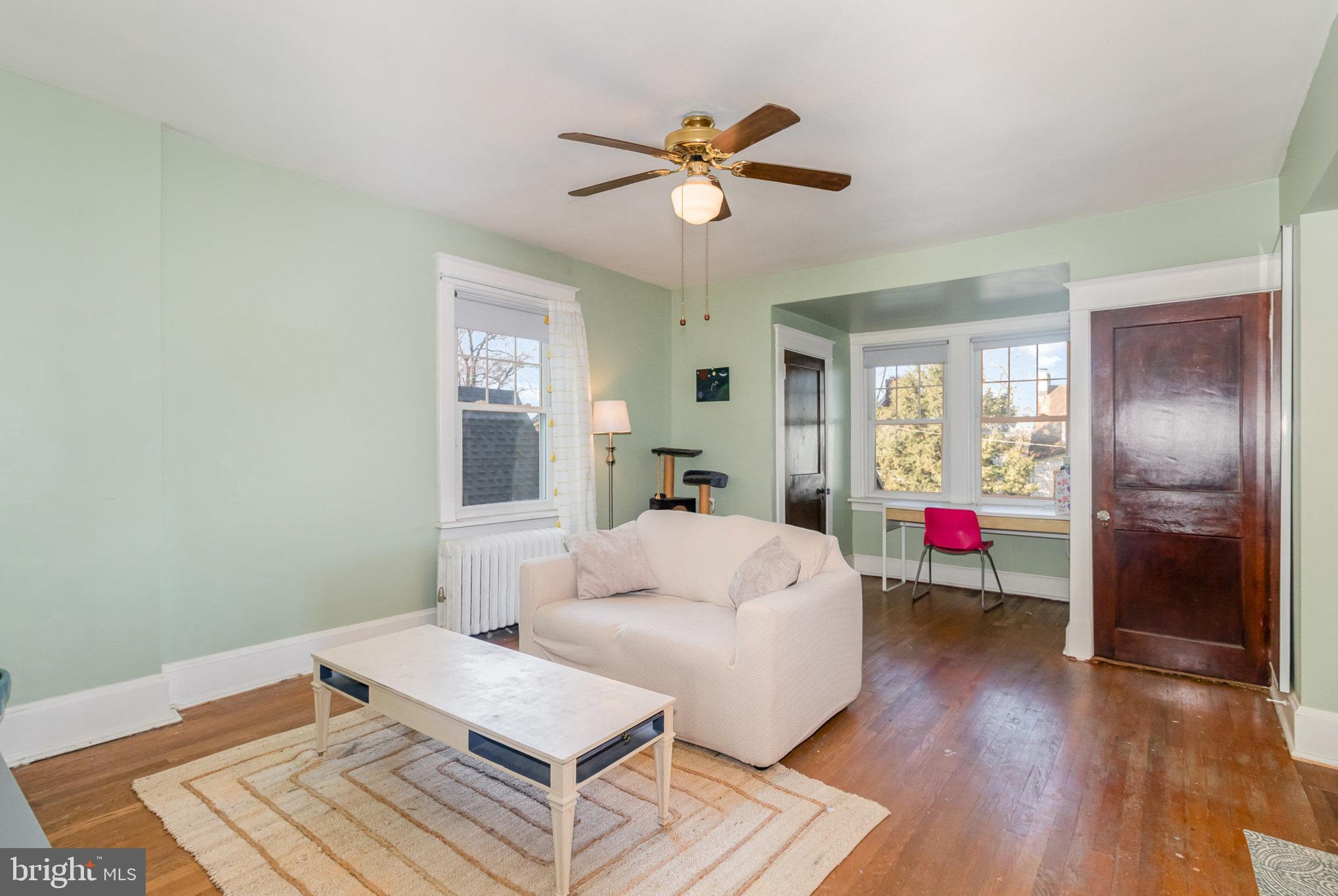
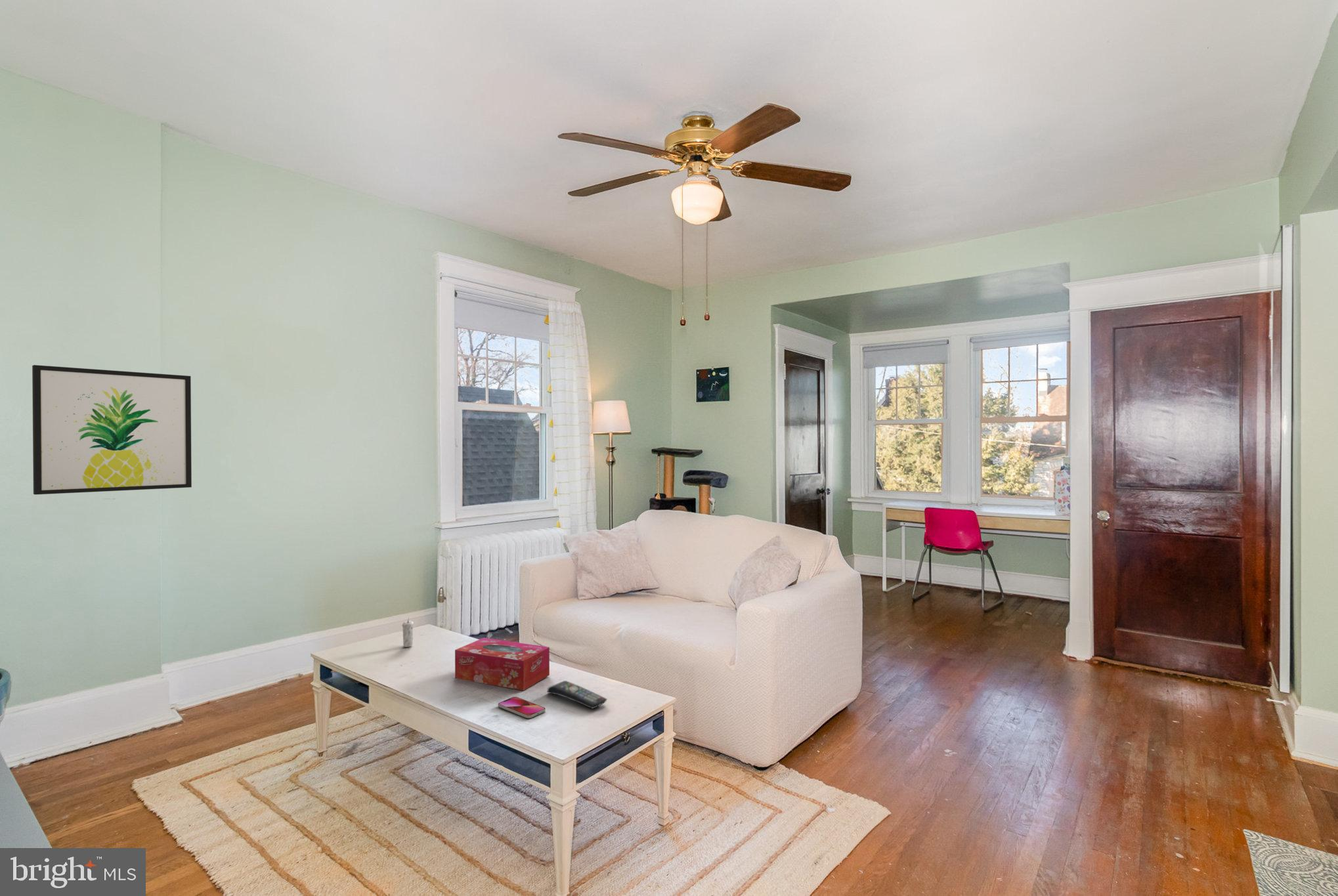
+ smartphone [498,696,546,719]
+ tissue box [454,637,550,691]
+ candle [401,617,414,648]
+ wall art [32,364,192,496]
+ remote control [547,680,608,710]
